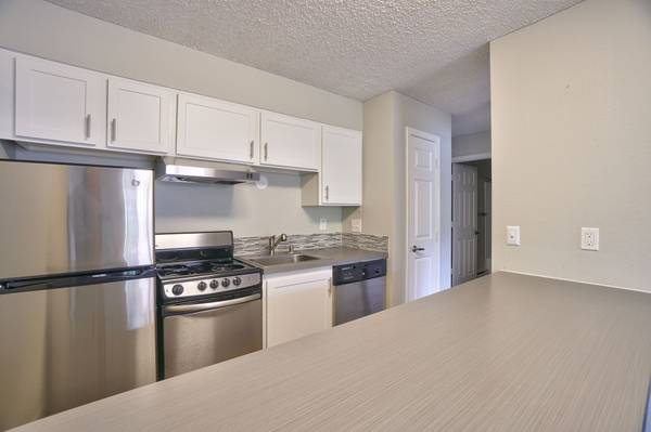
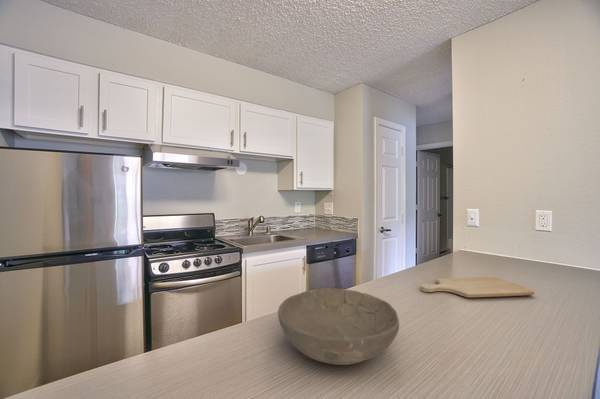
+ chopping board [420,276,535,298]
+ bowl [277,287,400,366]
